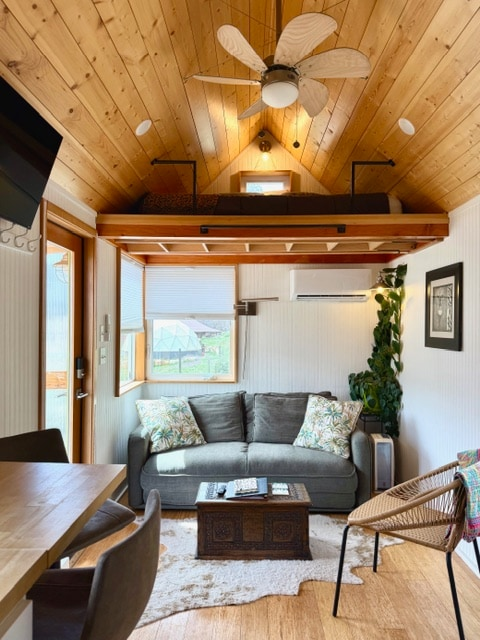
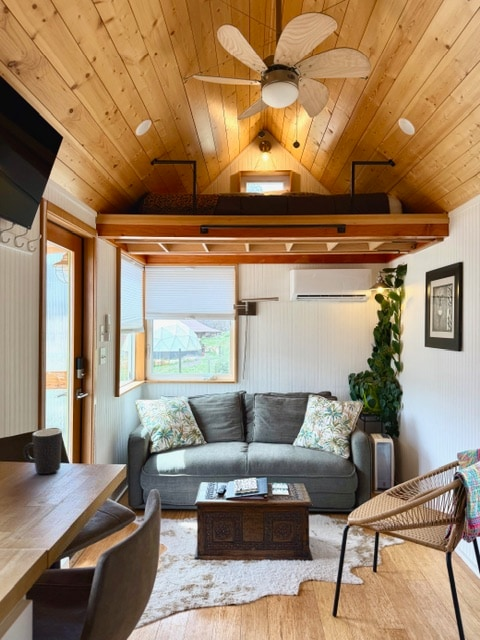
+ mug [23,428,63,475]
